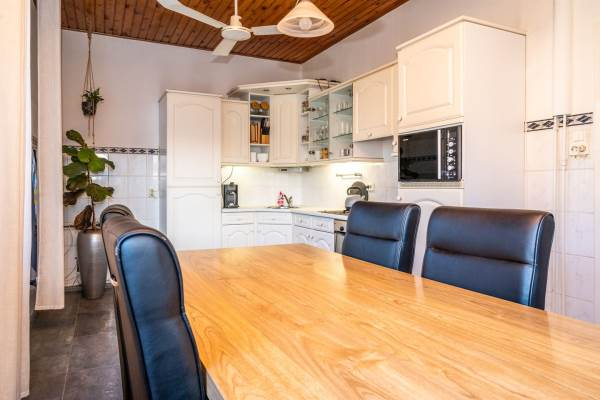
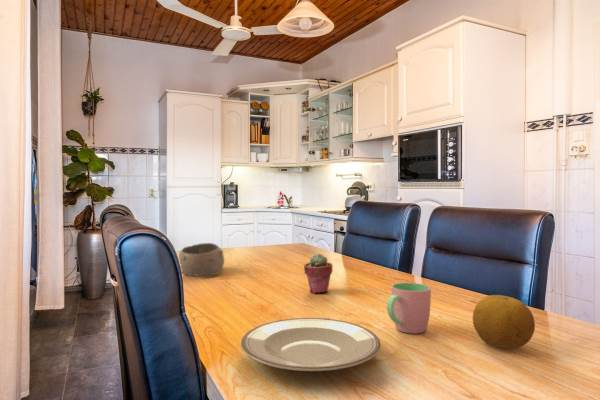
+ potted succulent [303,252,334,294]
+ fruit [472,294,536,349]
+ plate [240,317,382,372]
+ bowl [178,242,225,277]
+ cup [386,282,432,334]
